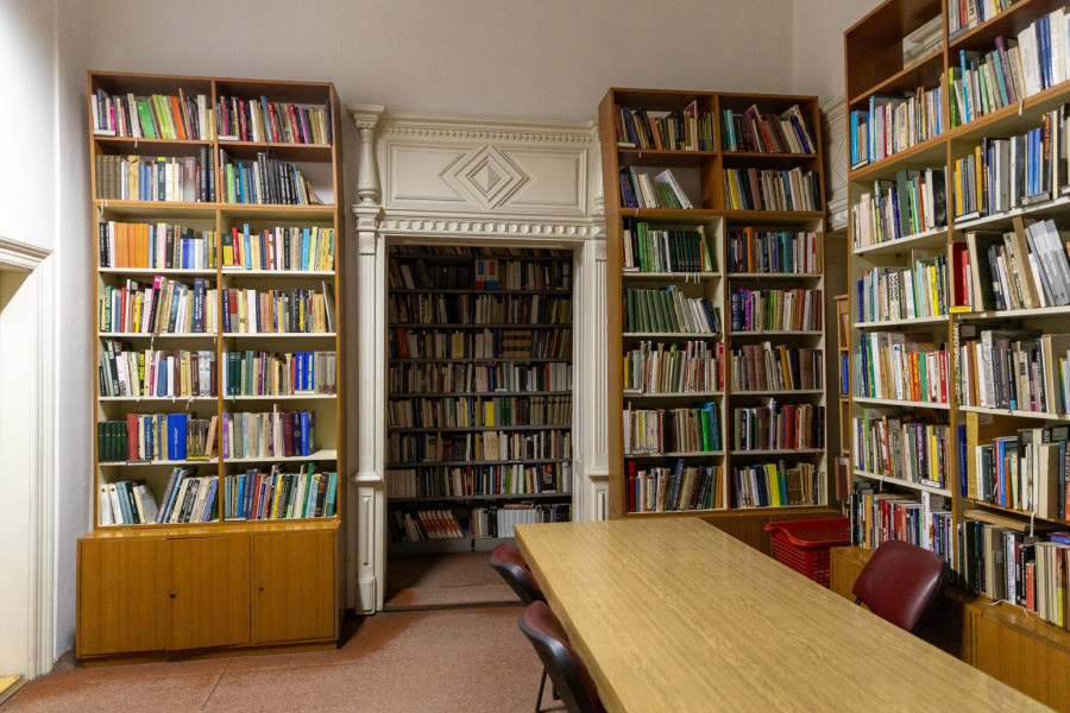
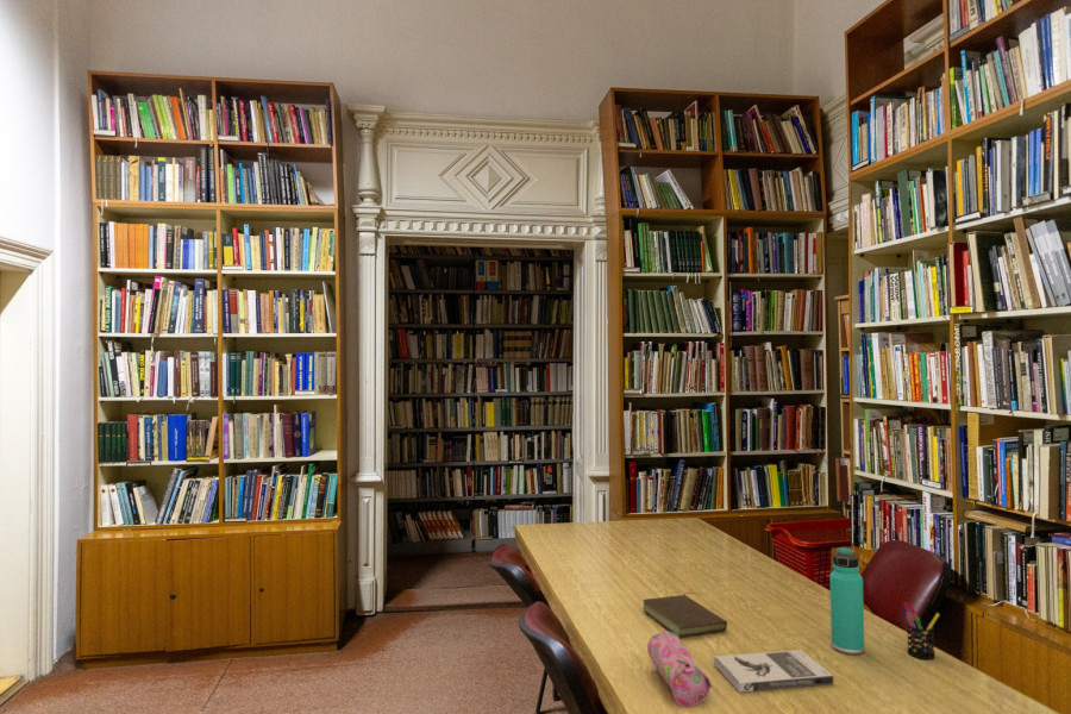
+ pen holder [900,601,941,660]
+ thermos bottle [829,545,865,656]
+ book [713,649,834,694]
+ book [641,591,728,638]
+ pencil case [646,630,713,708]
